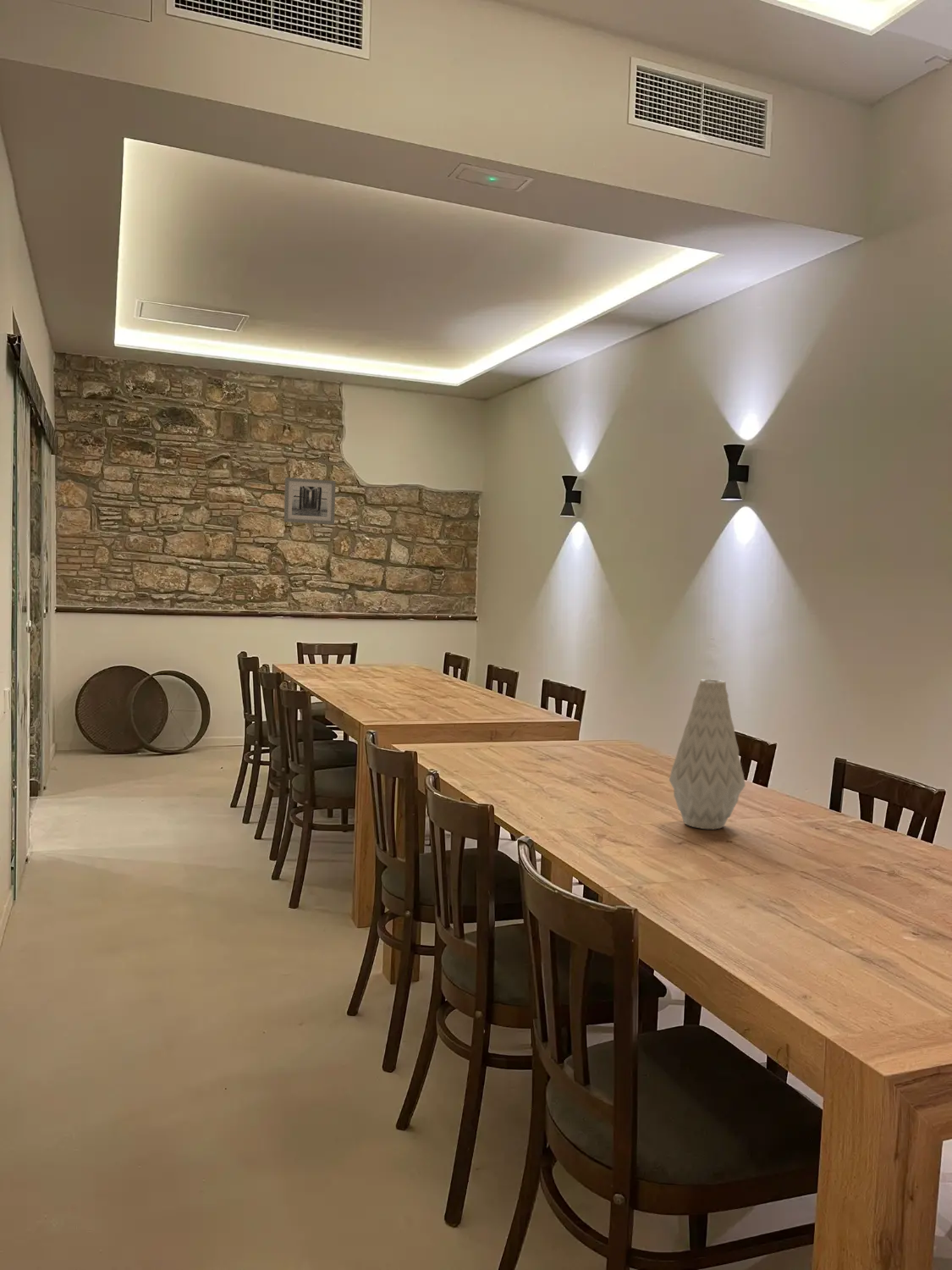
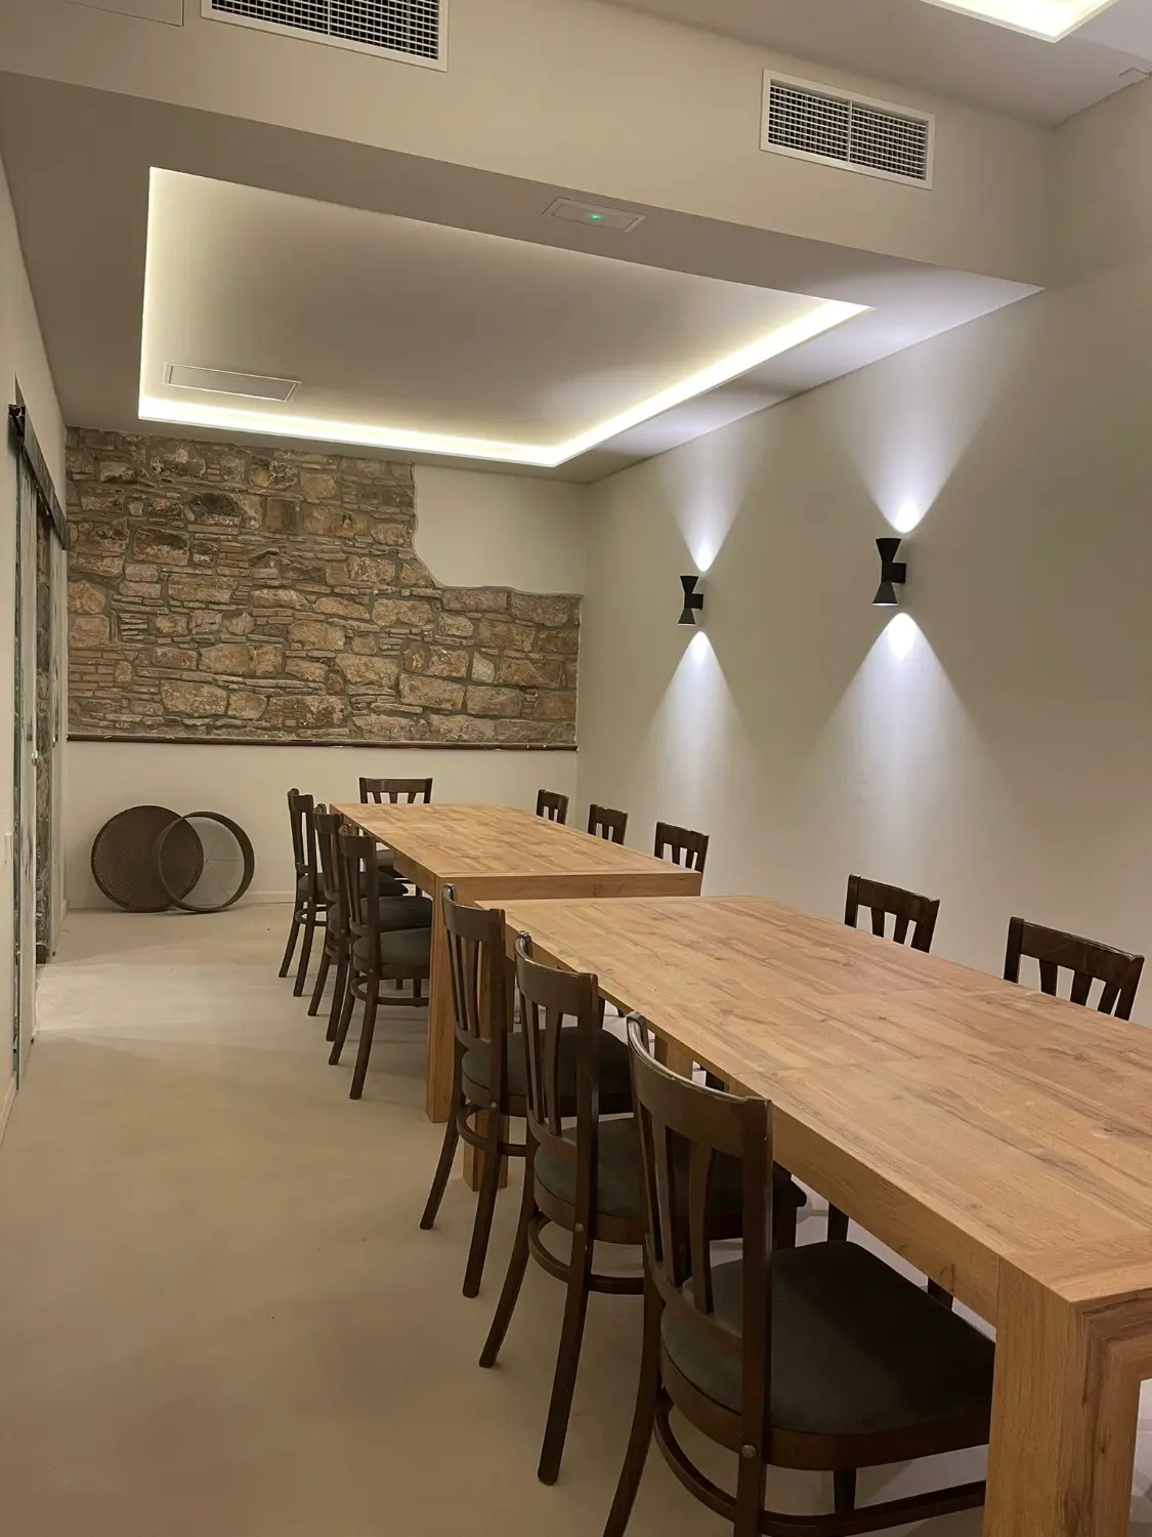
- wall art [283,477,336,525]
- vase [669,678,746,831]
